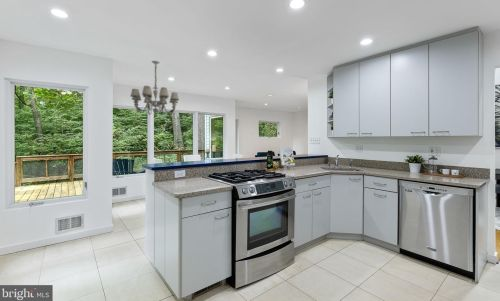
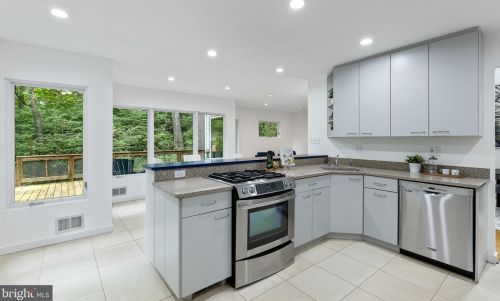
- chandelier [129,60,180,116]
